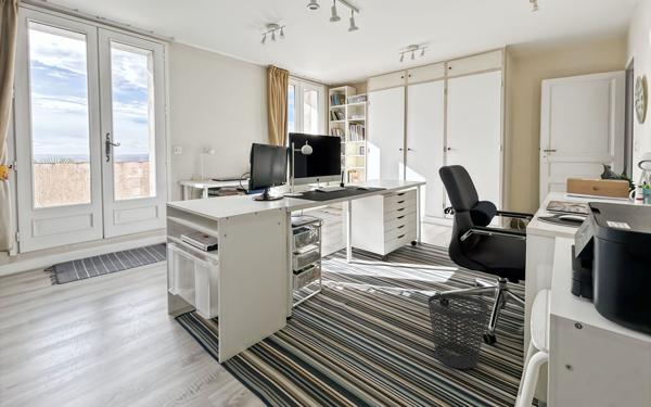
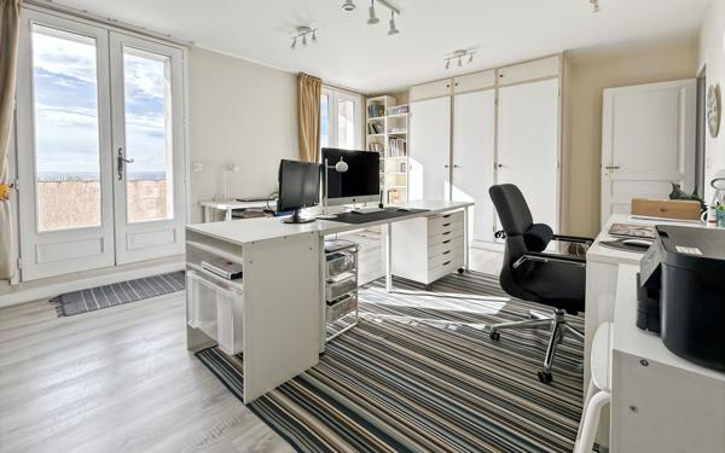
- wastebasket [427,293,489,370]
